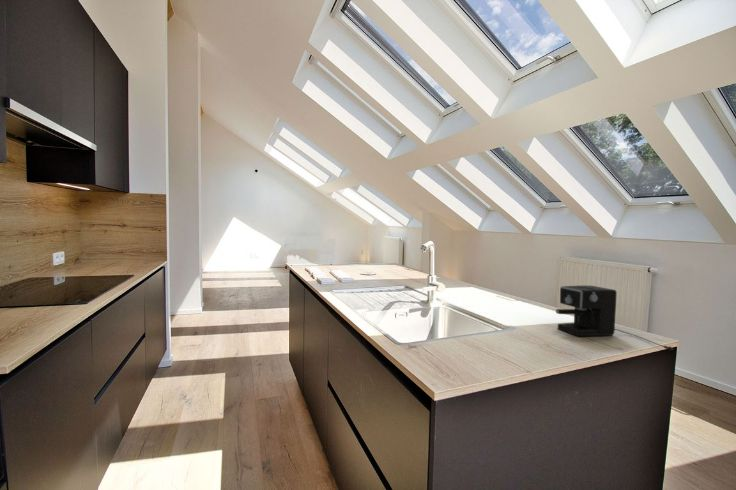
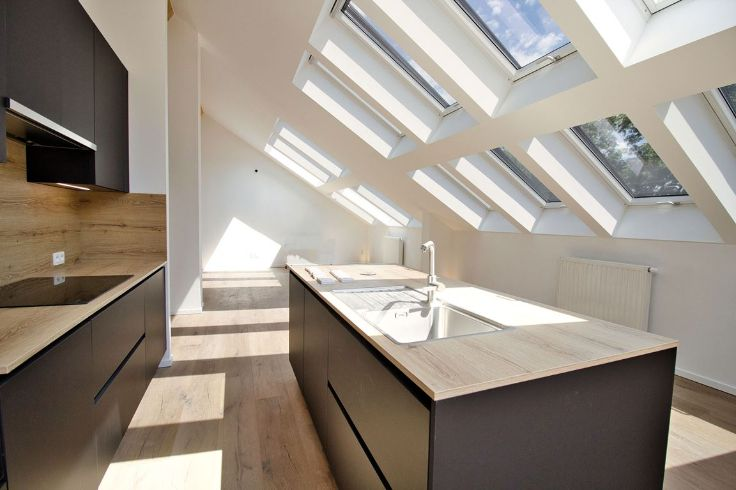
- coffee maker [555,285,674,351]
